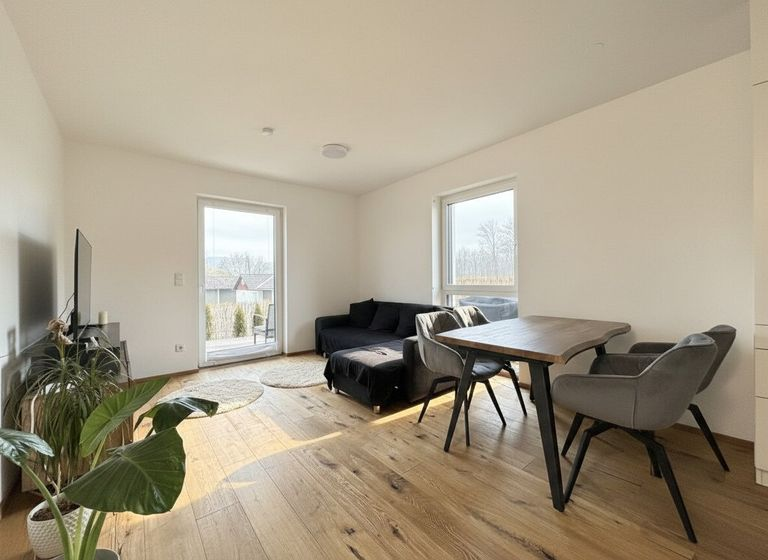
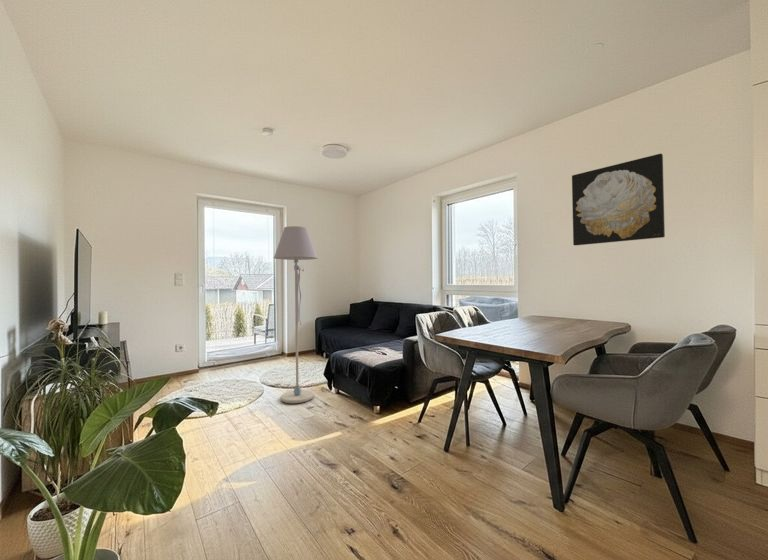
+ wall art [571,153,666,246]
+ floor lamp [273,225,319,404]
